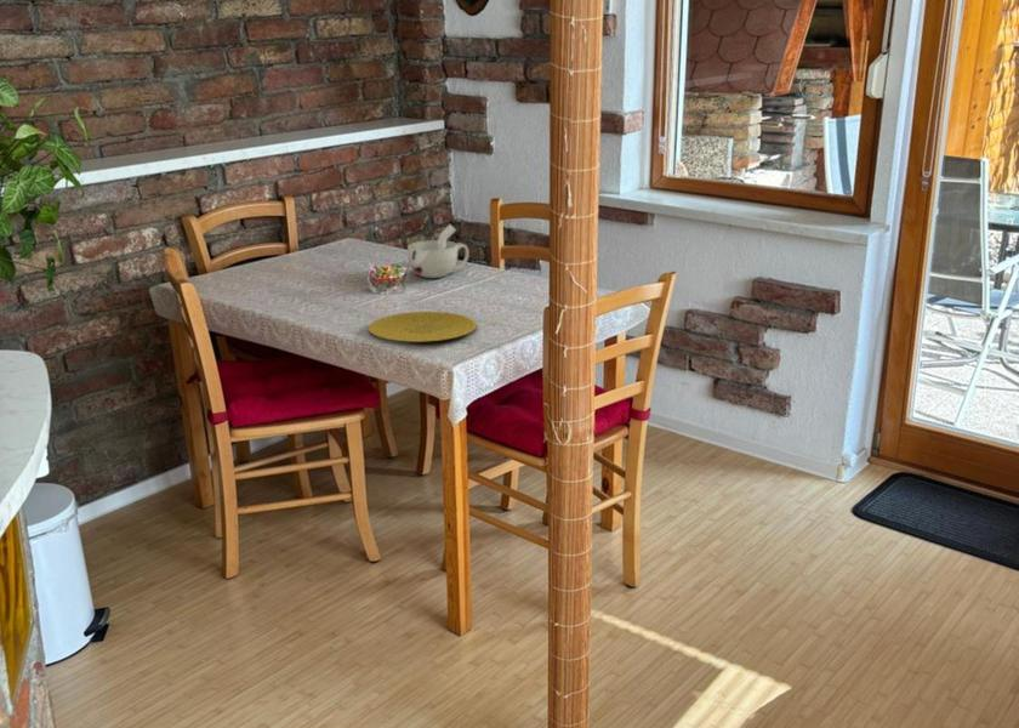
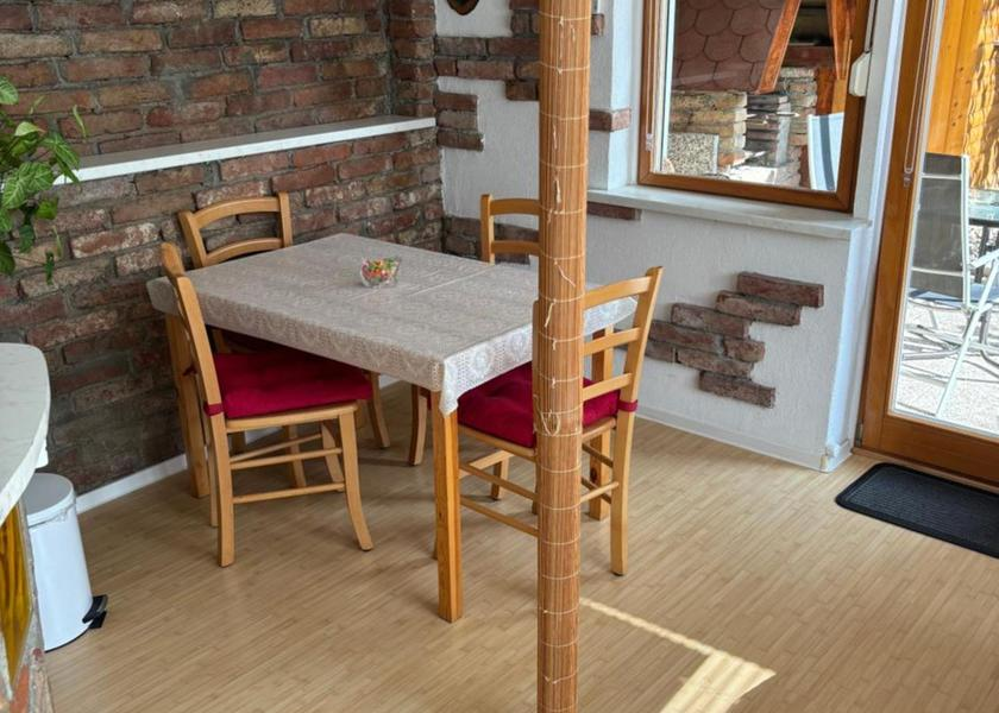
- plate [366,311,478,343]
- cup [406,223,469,279]
